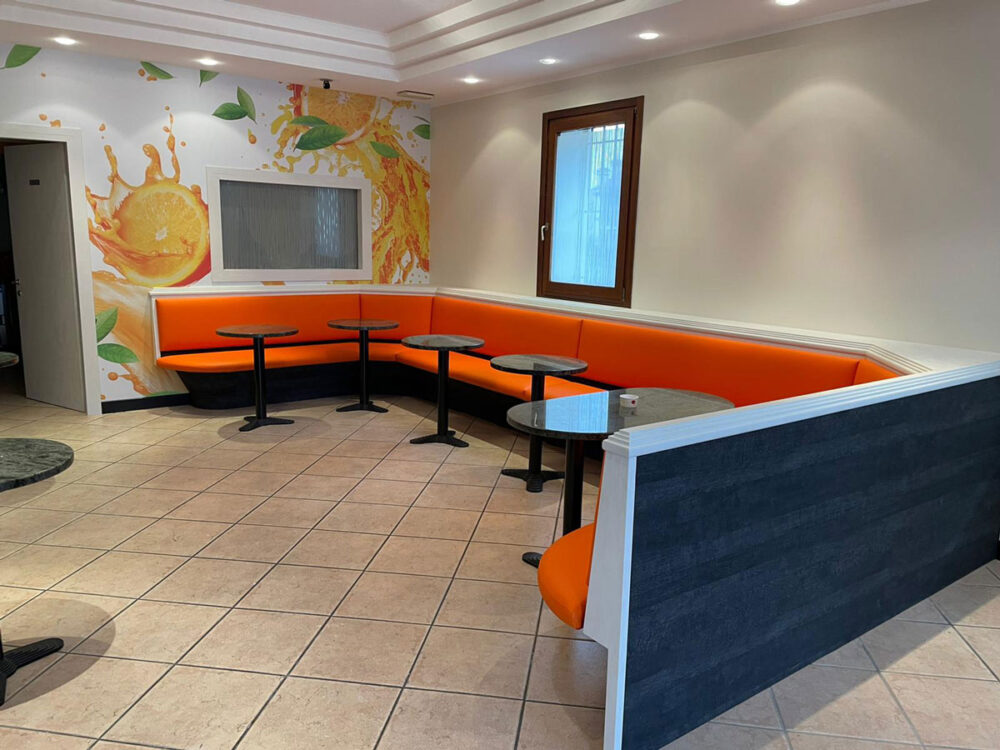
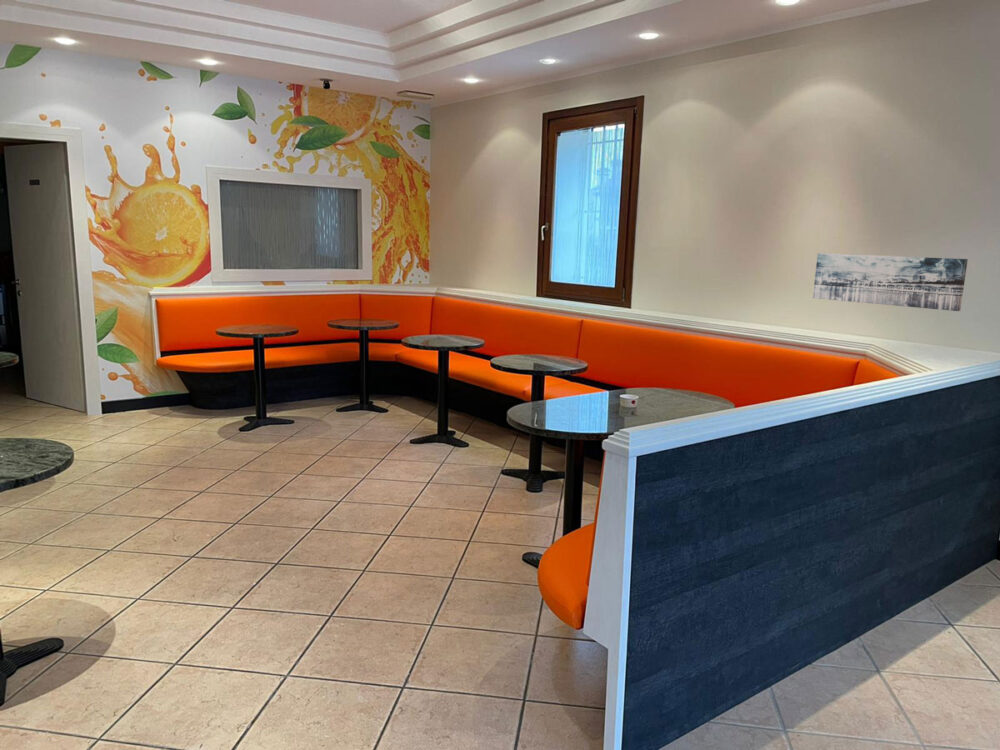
+ wall art [812,252,969,312]
